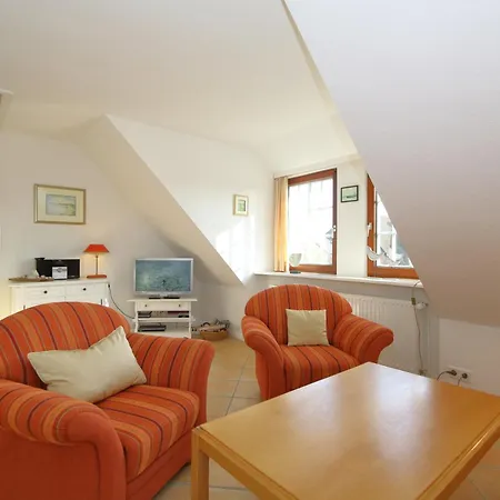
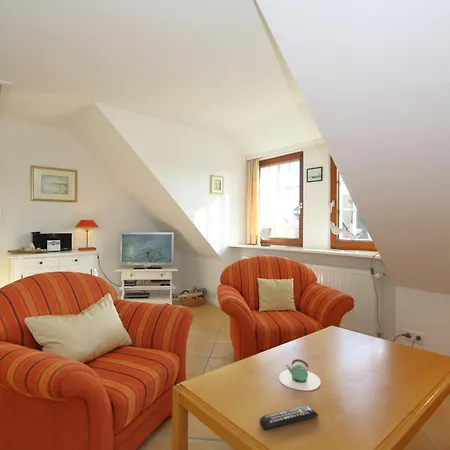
+ teapot [278,358,321,391]
+ remote control [259,404,319,431]
